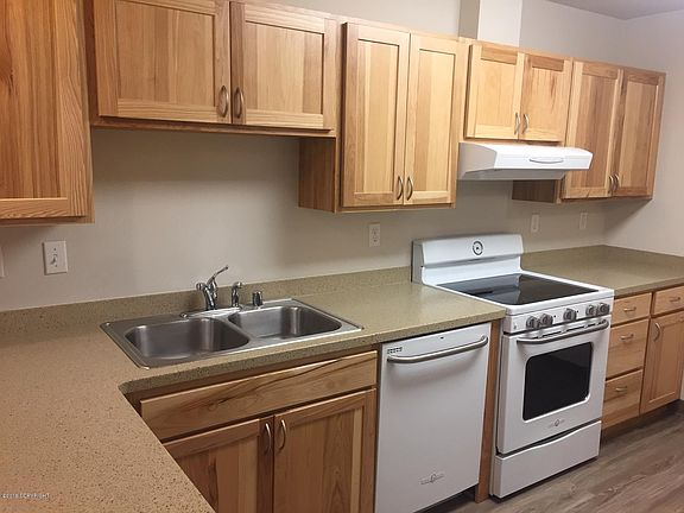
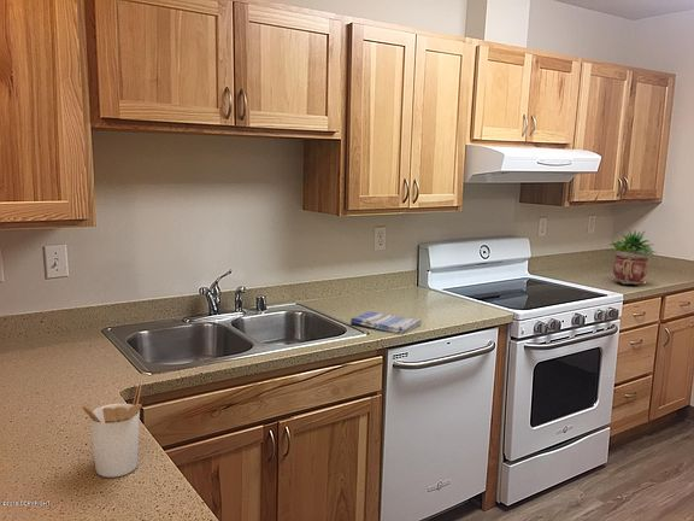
+ dish towel [349,310,423,335]
+ utensil holder [78,381,143,479]
+ potted plant [607,228,658,286]
